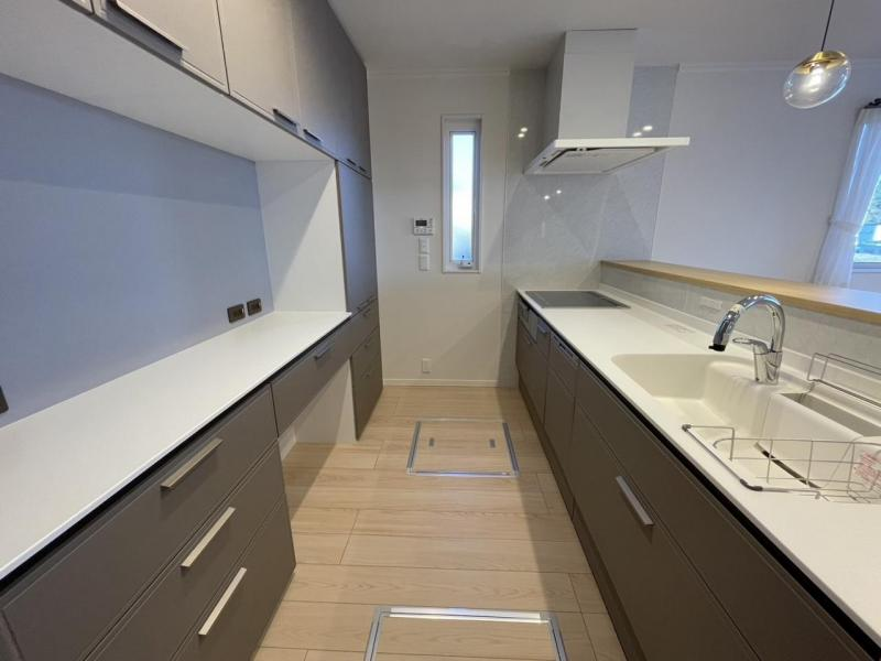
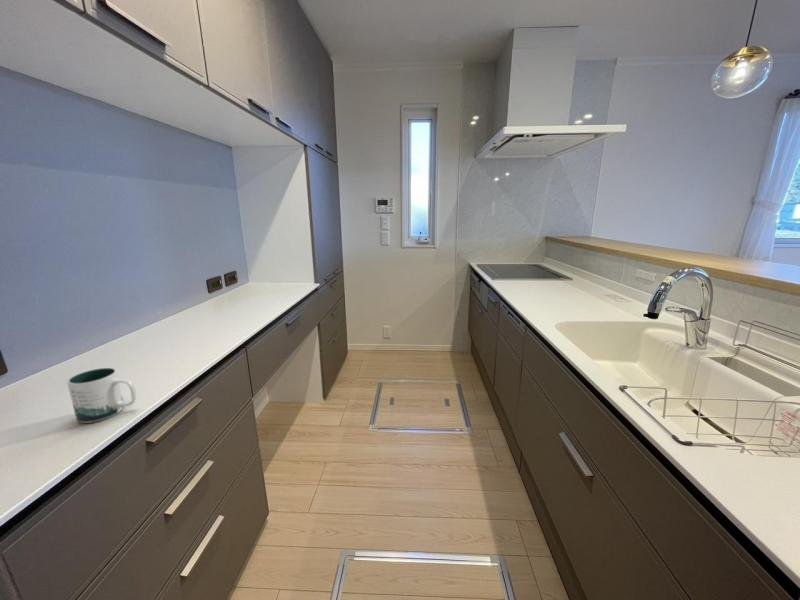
+ mug [66,367,137,424]
